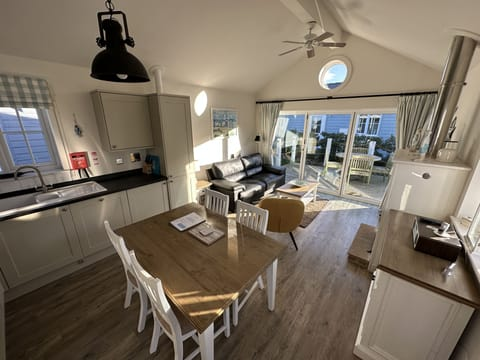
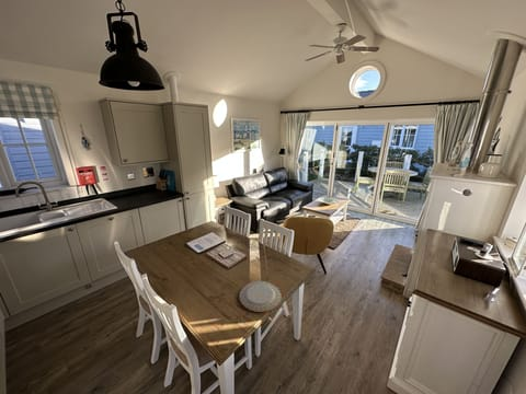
+ chinaware [238,280,283,313]
